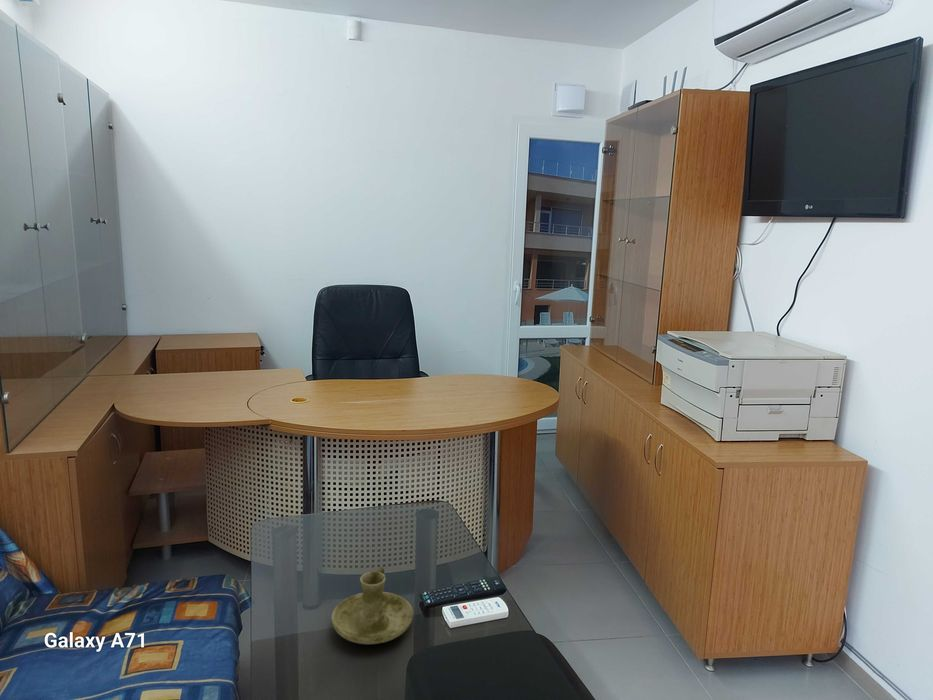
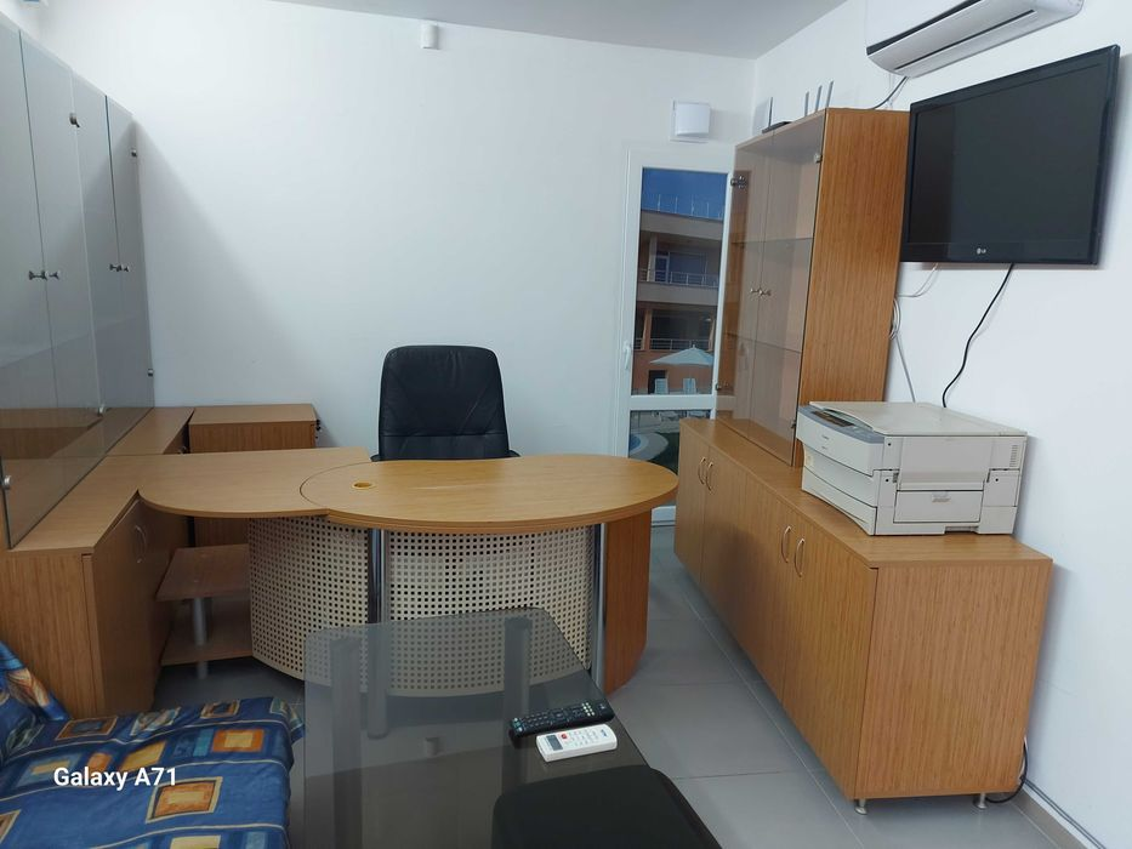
- candle holder [331,566,414,645]
